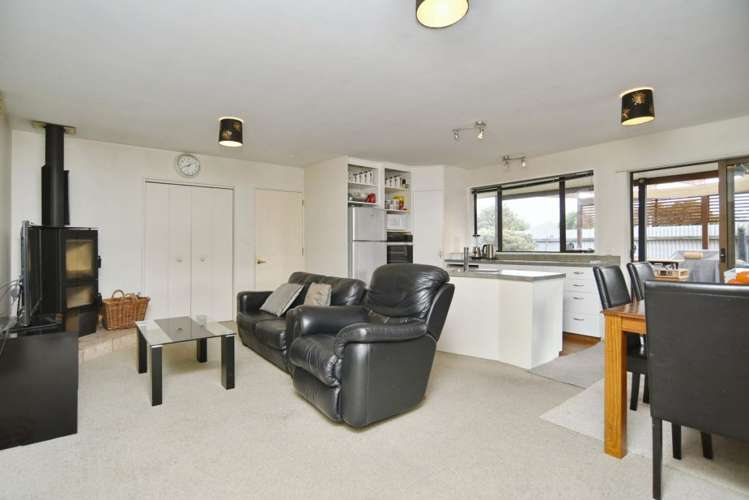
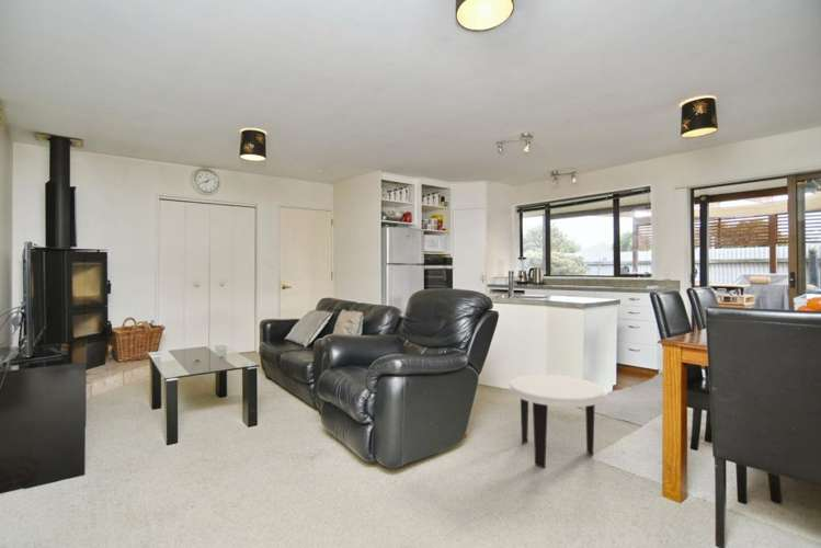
+ side table [508,374,605,469]
